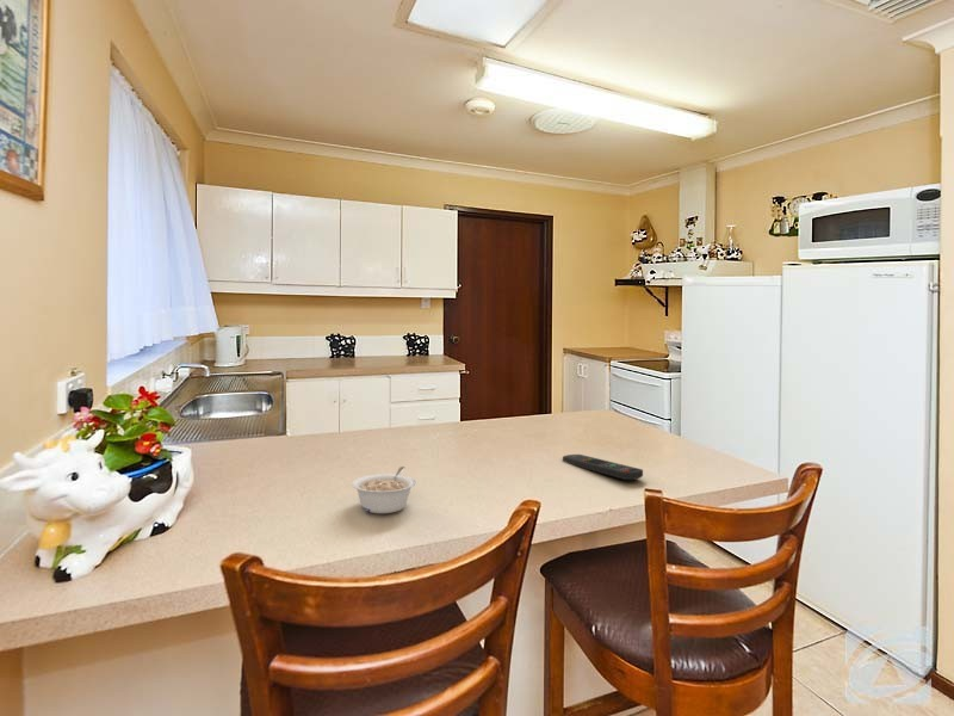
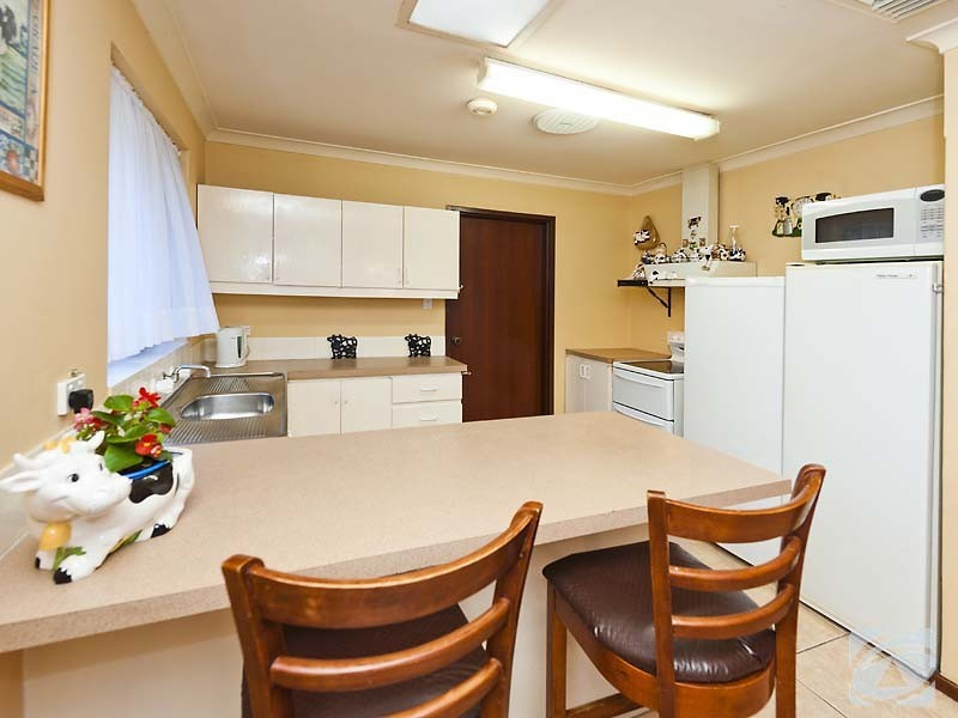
- remote control [562,453,644,481]
- legume [351,465,416,514]
